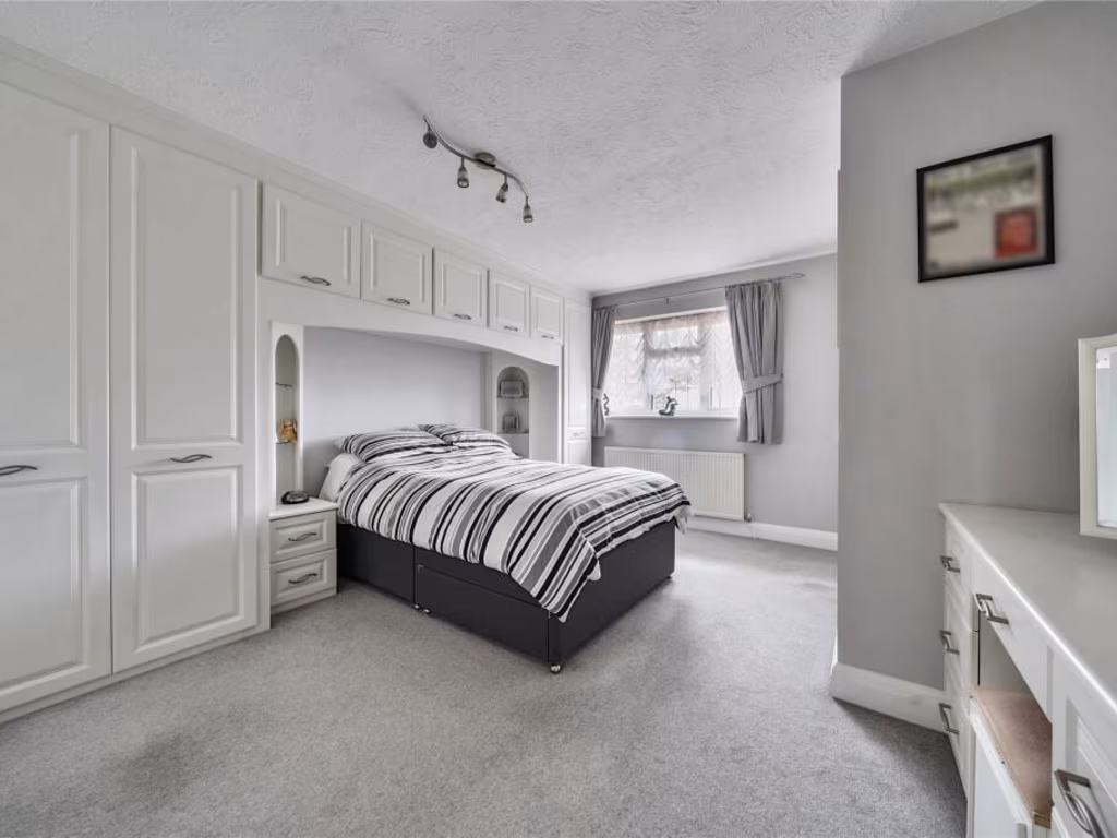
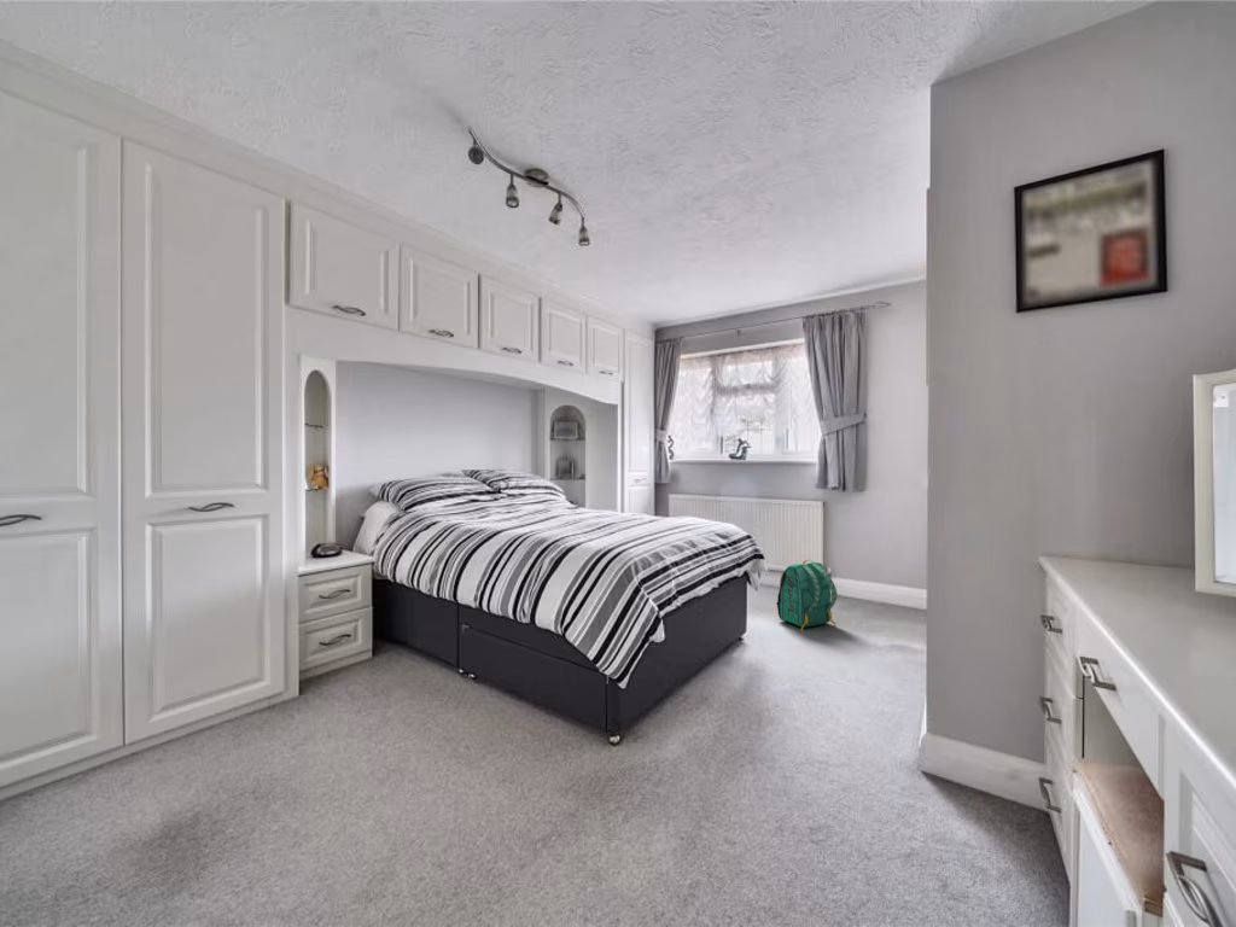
+ backpack [776,559,838,632]
